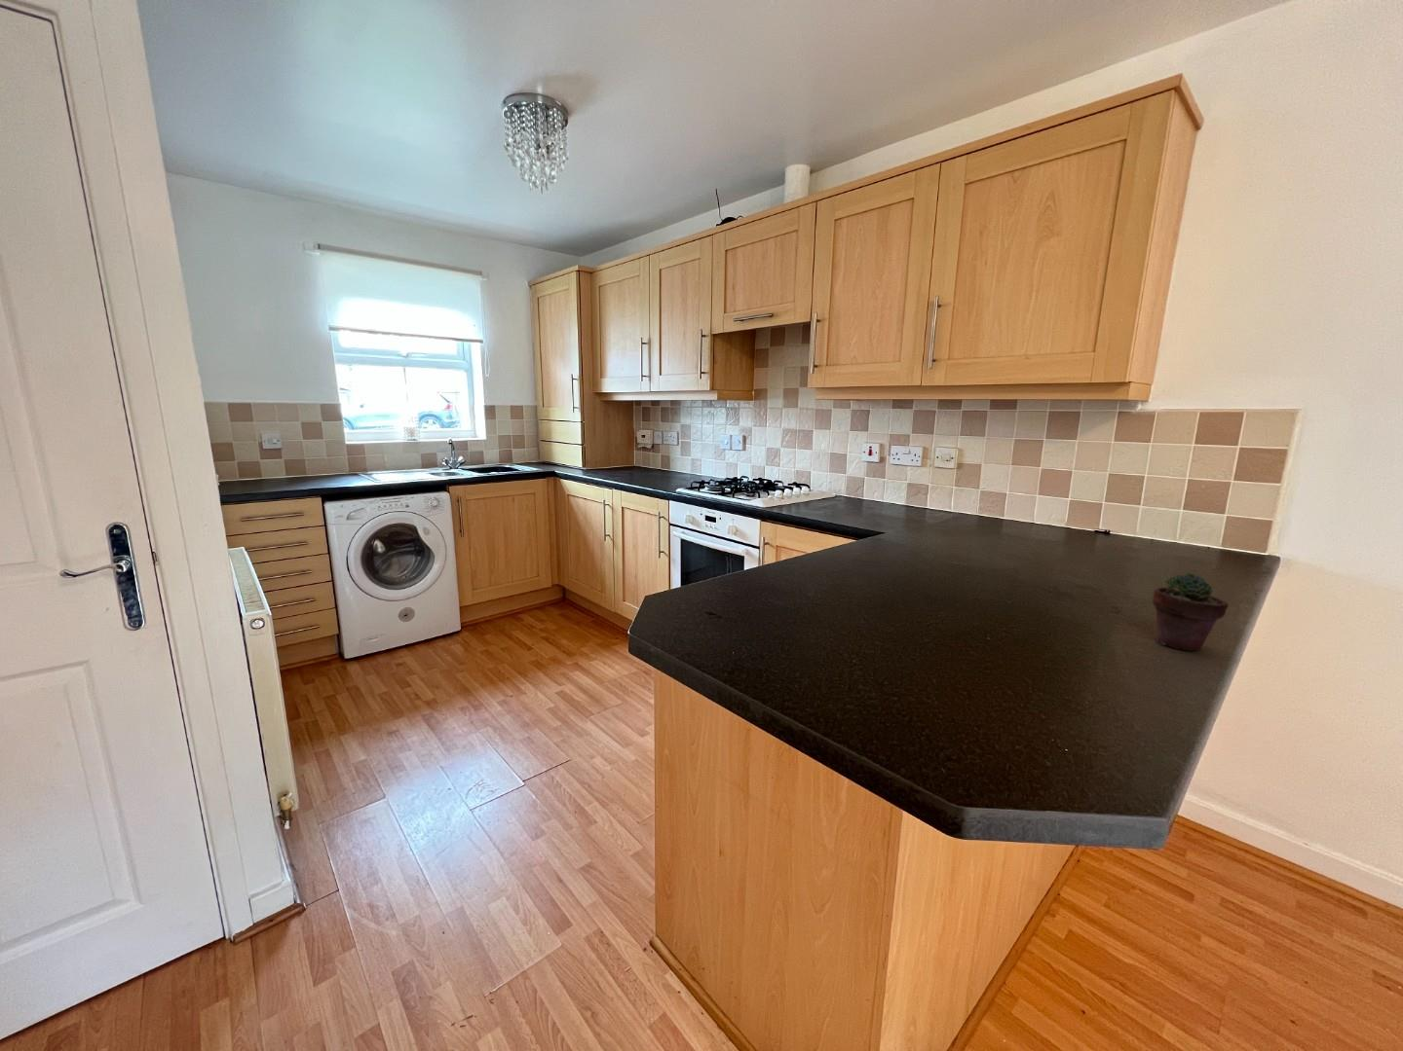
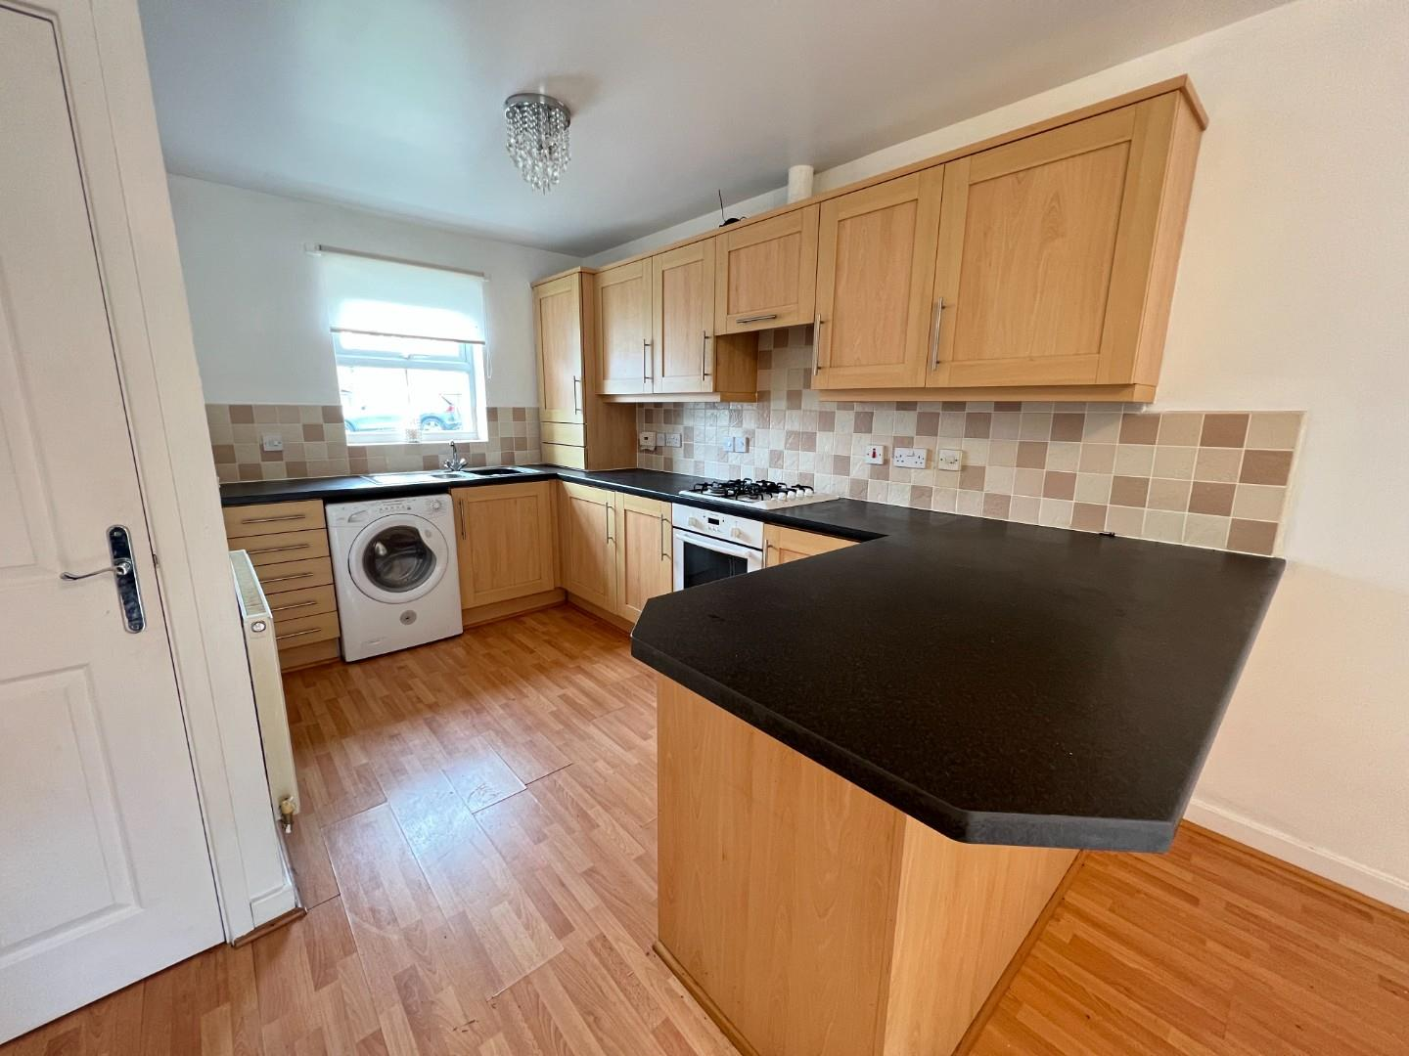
- potted succulent [1151,572,1230,652]
